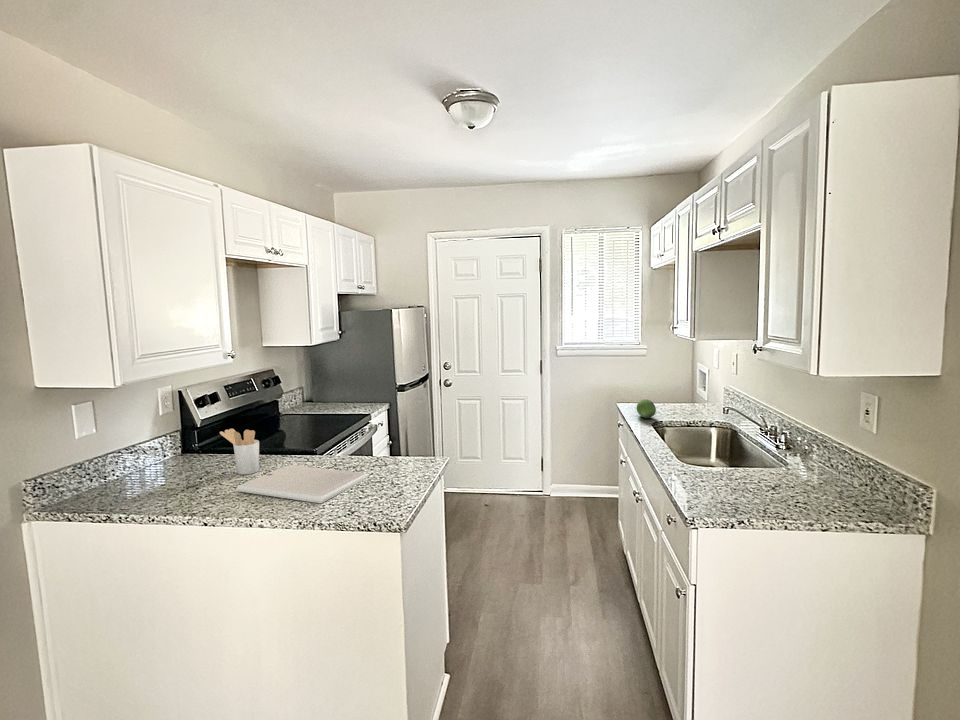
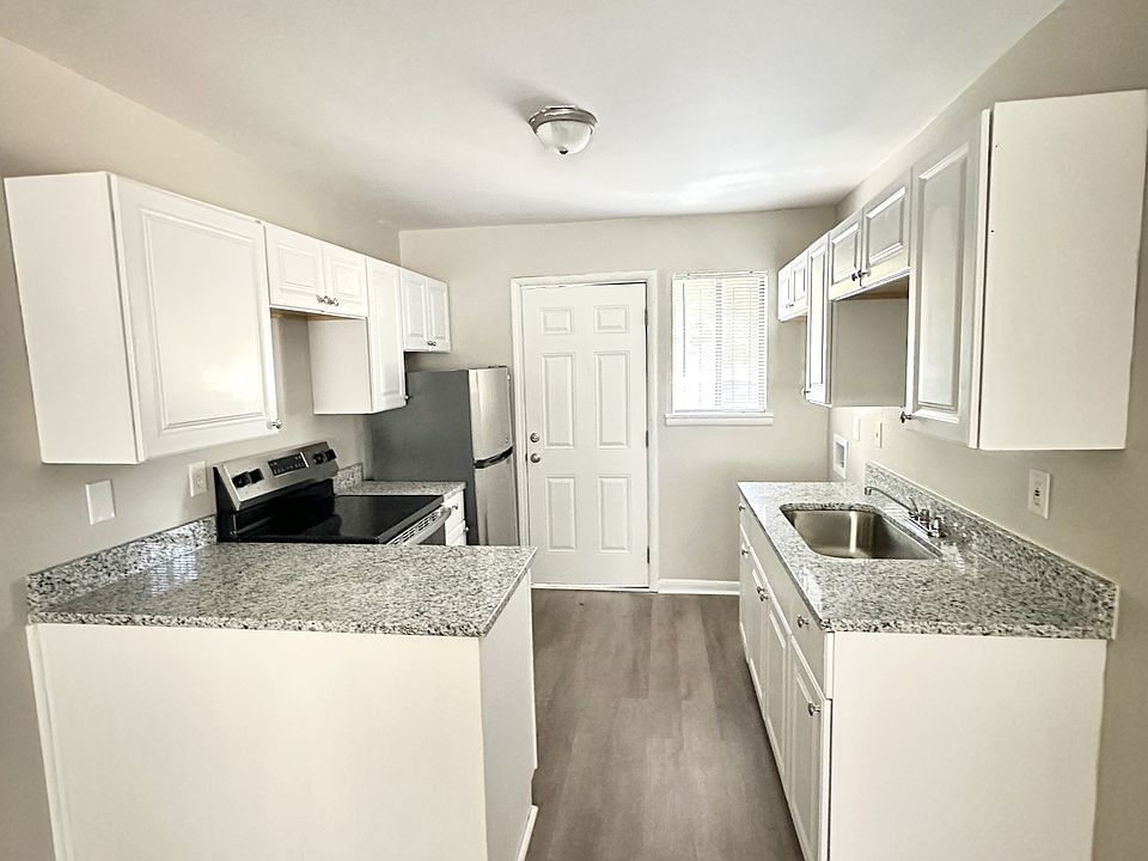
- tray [236,464,369,504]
- fruit [636,398,657,419]
- utensil holder [219,428,260,475]
